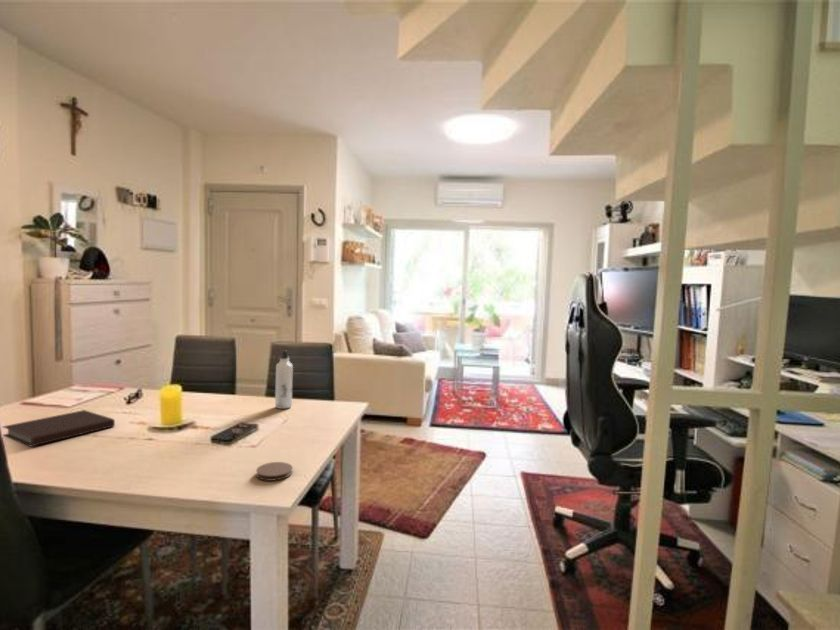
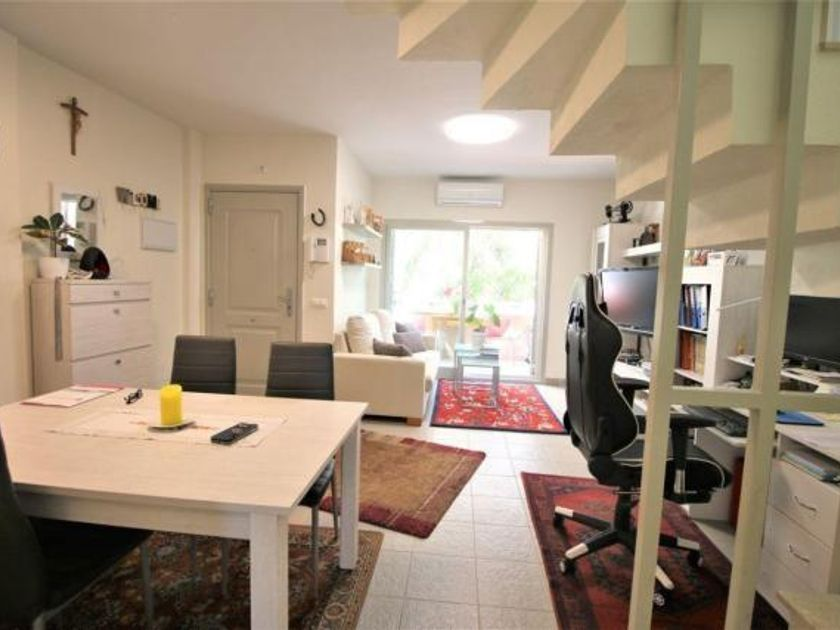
- coaster [255,461,294,482]
- water bottle [274,349,294,410]
- notebook [1,409,116,448]
